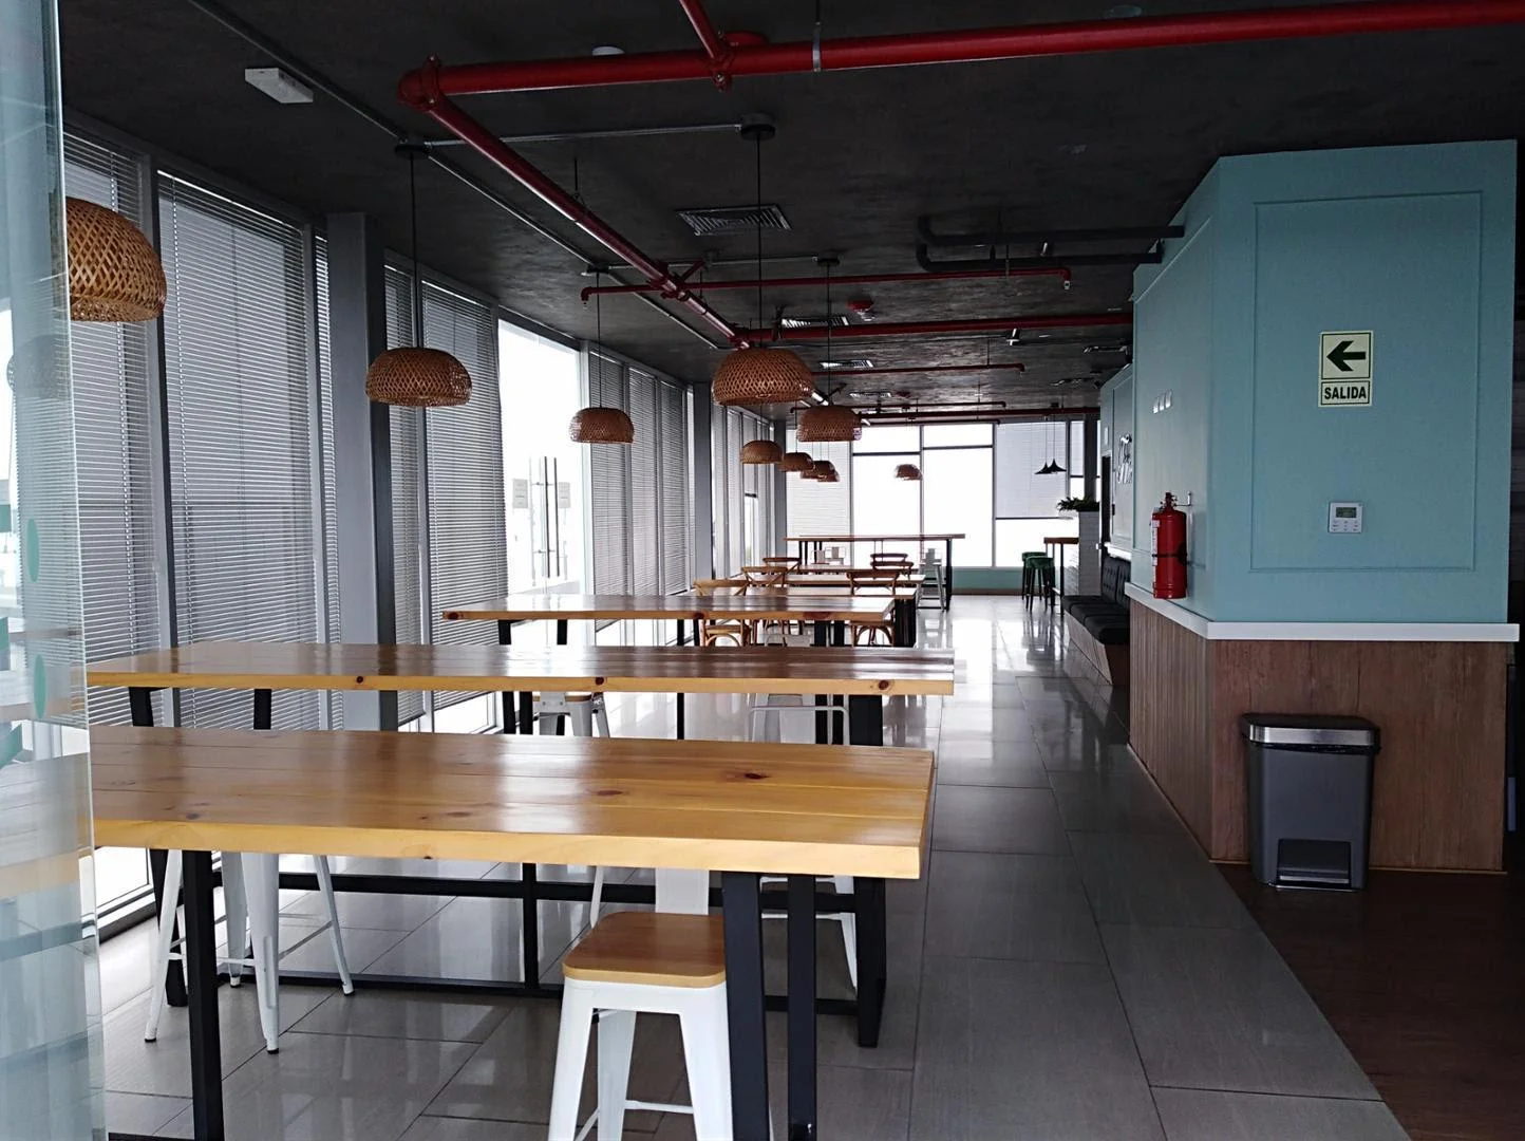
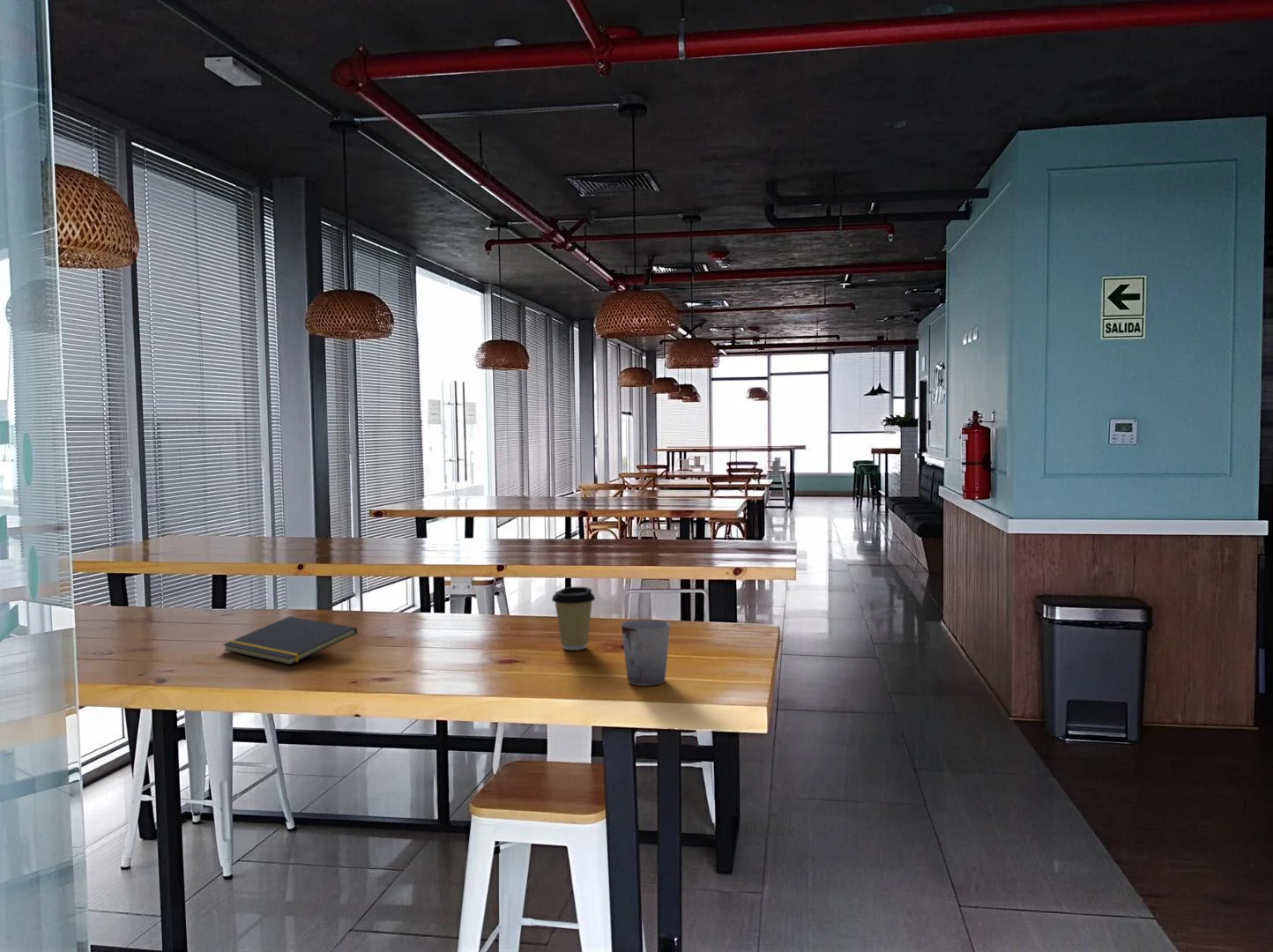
+ cup [620,619,671,687]
+ coffee cup [551,586,596,651]
+ notepad [222,615,358,666]
